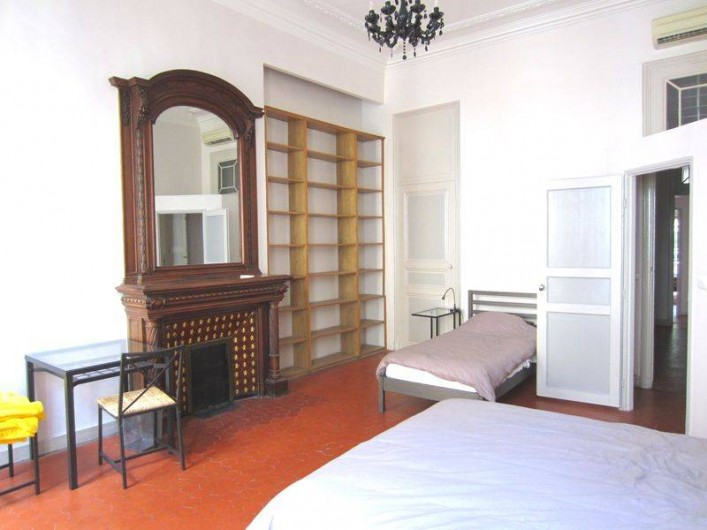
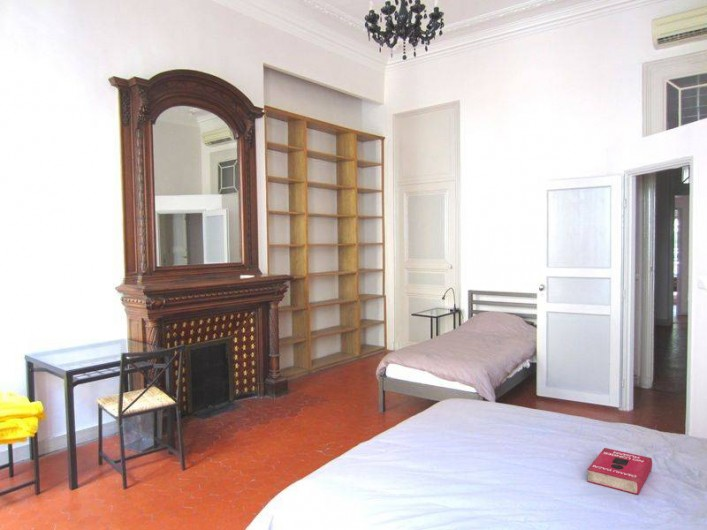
+ book [586,447,653,495]
